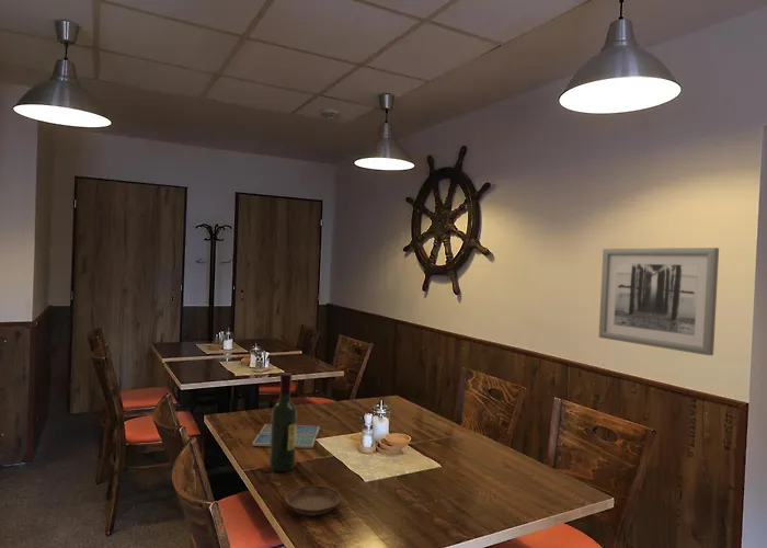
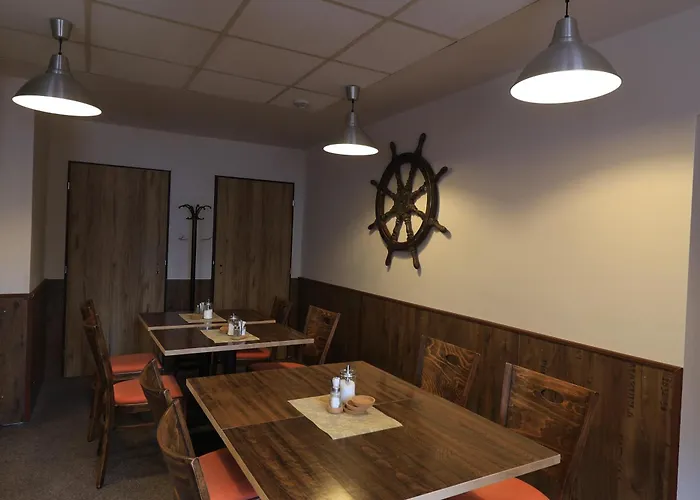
- drink coaster [251,423,321,449]
- wine bottle [268,372,298,472]
- saucer [284,484,342,516]
- wall art [598,247,720,356]
